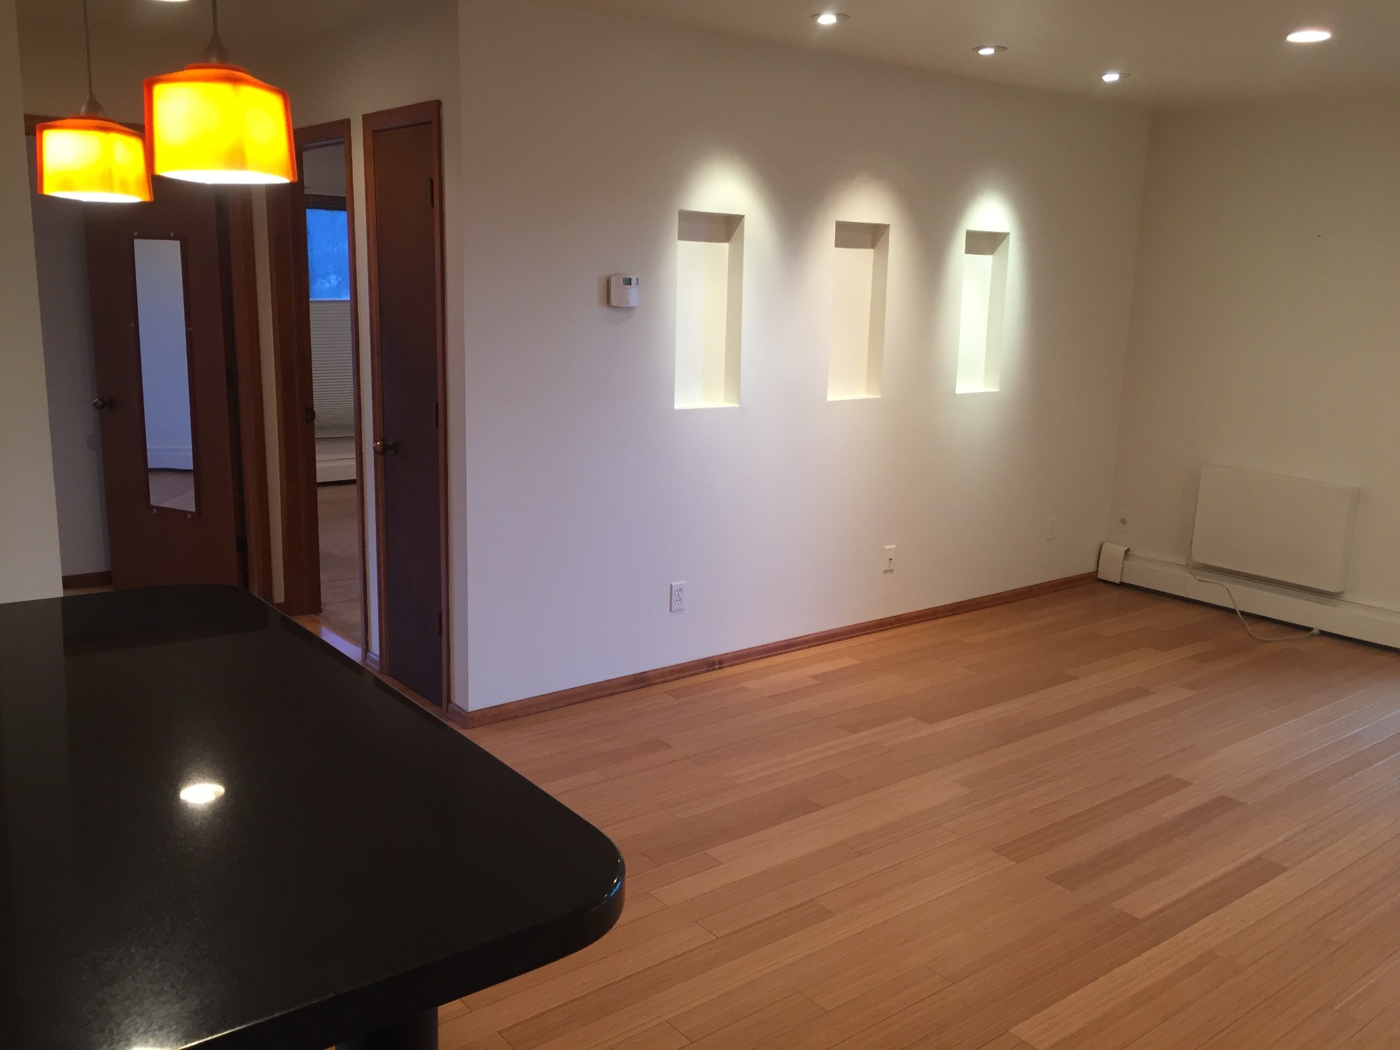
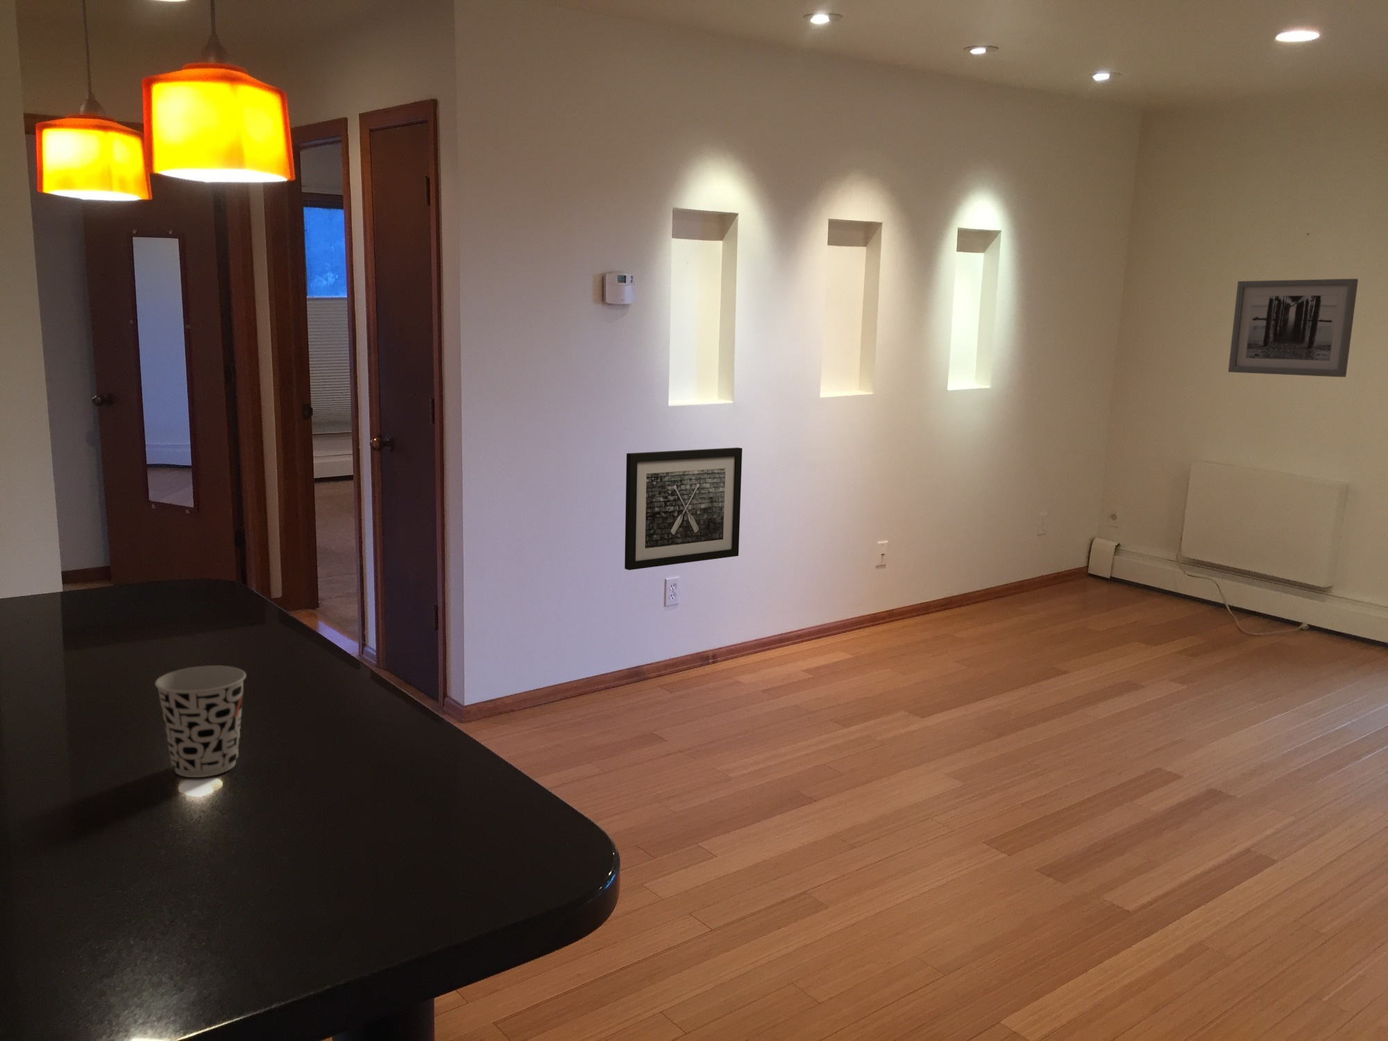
+ wall art [1227,279,1358,377]
+ wall art [624,447,742,571]
+ cup [154,665,247,777]
